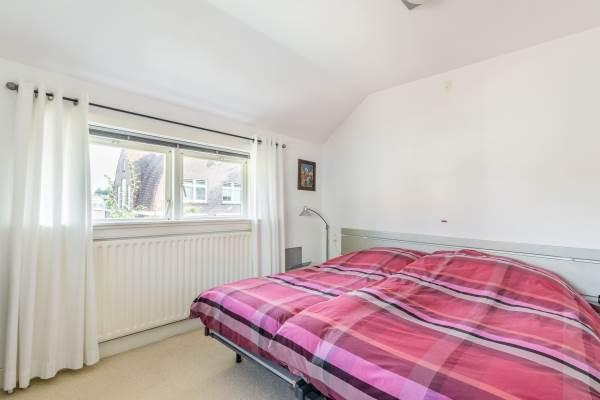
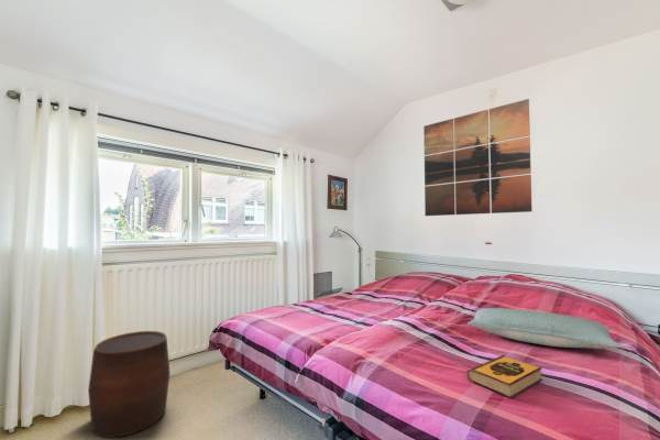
+ stool [87,330,170,439]
+ pillow [466,307,623,350]
+ wall art [422,98,534,217]
+ hardback book [465,354,543,399]
